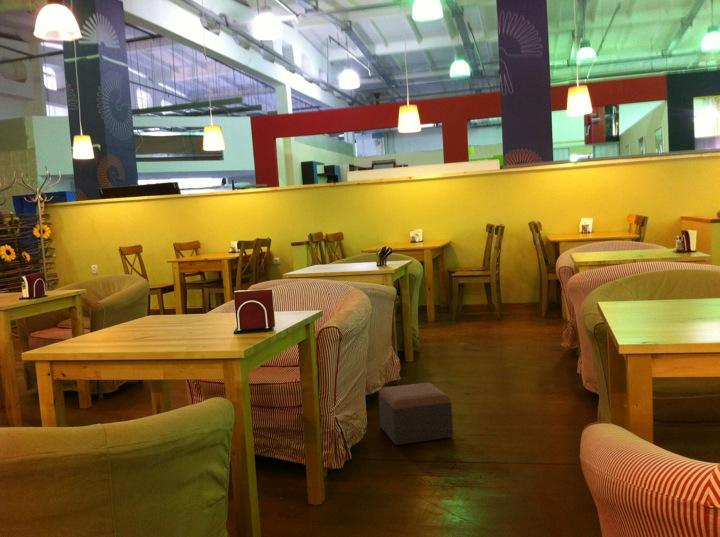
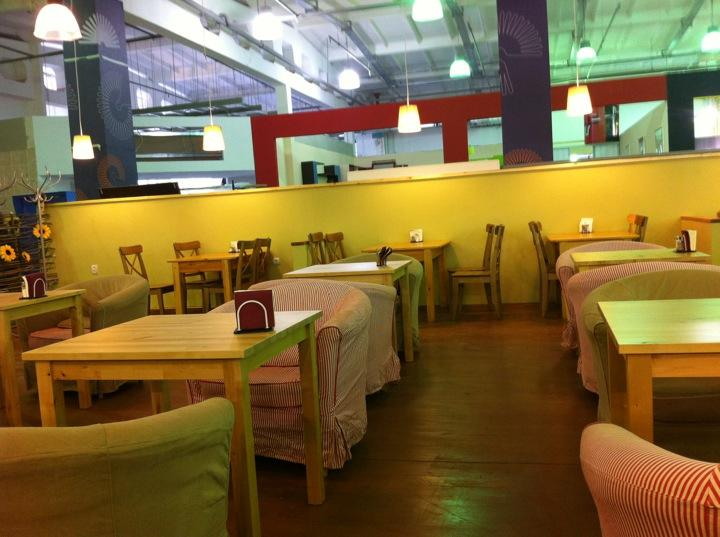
- footstool [377,381,454,446]
